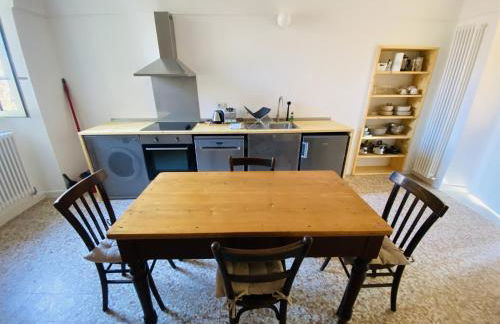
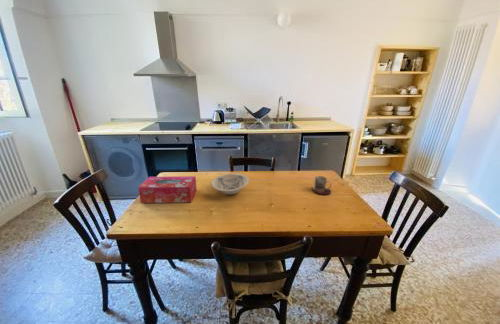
+ mug [311,175,332,195]
+ tissue box [137,175,198,204]
+ bowl [210,173,250,196]
